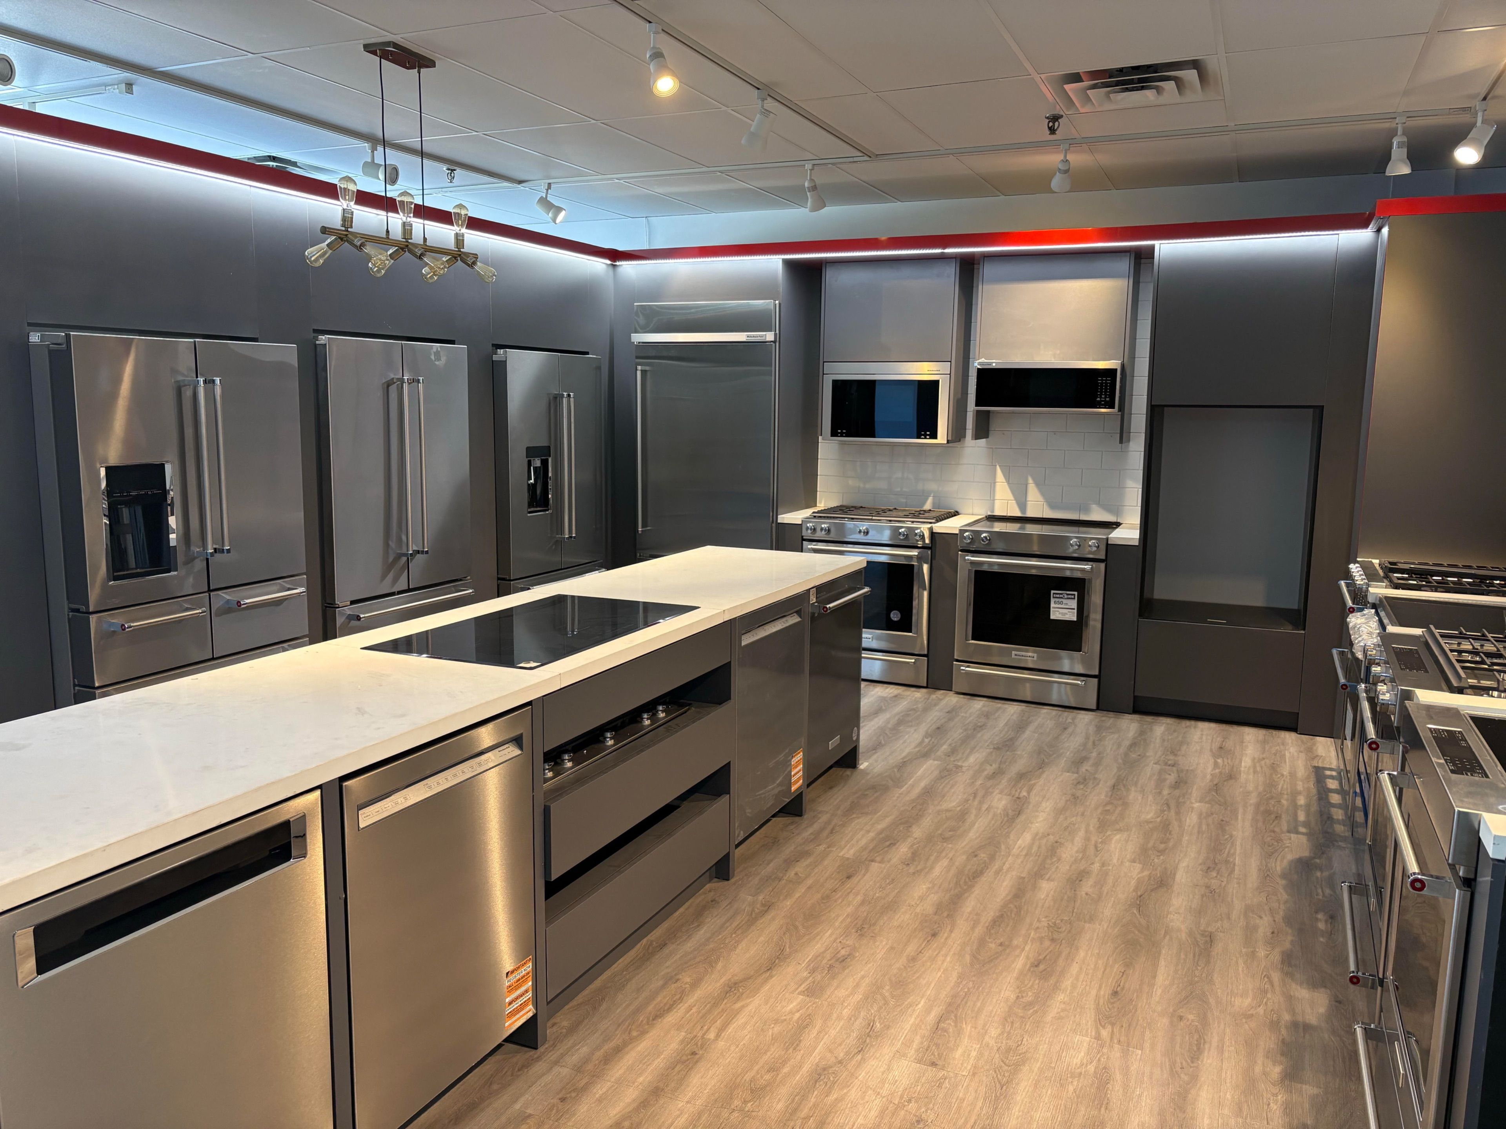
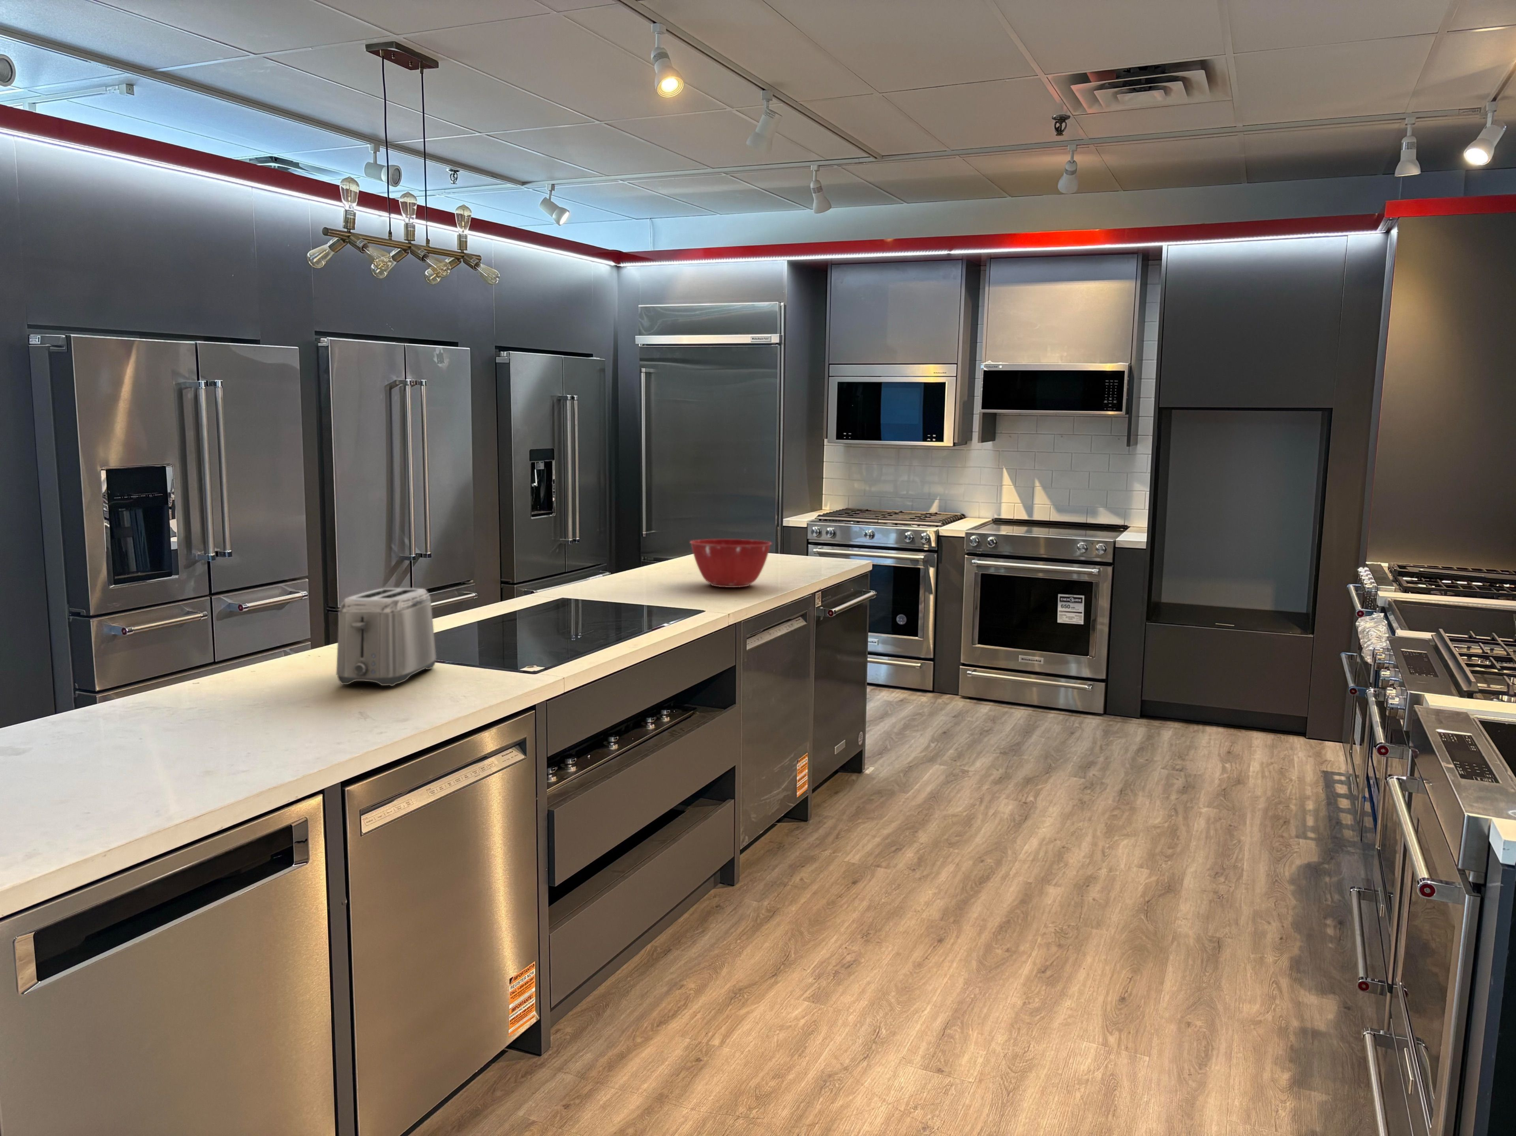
+ toaster [335,588,437,686]
+ mixing bowl [689,539,772,588]
